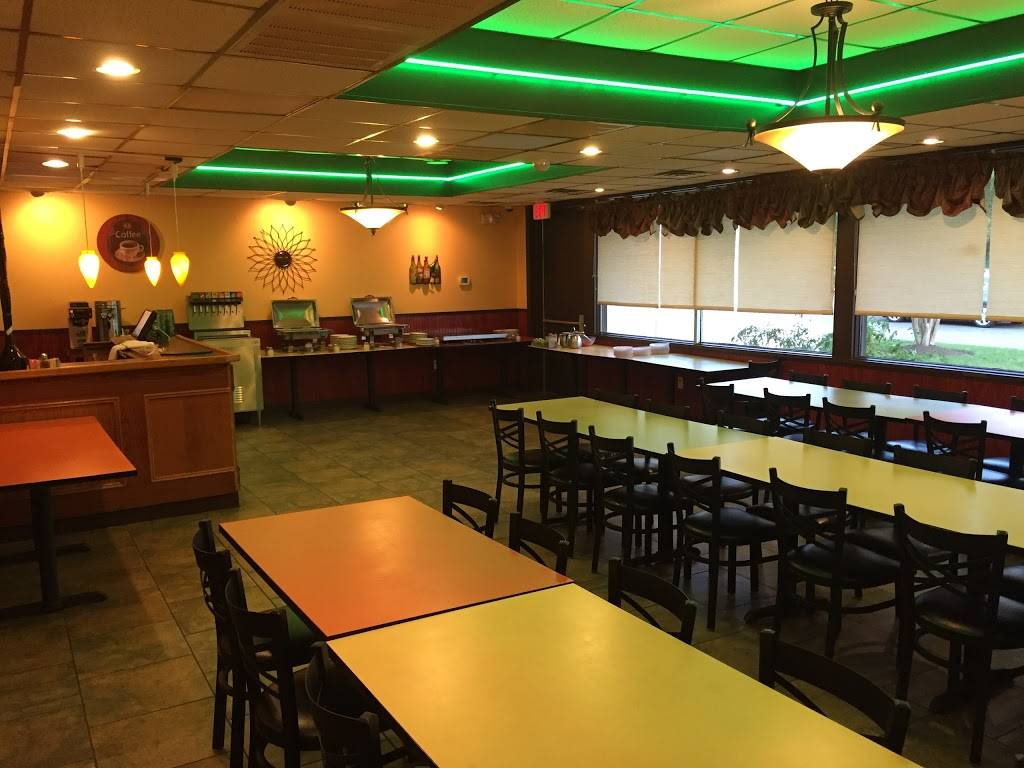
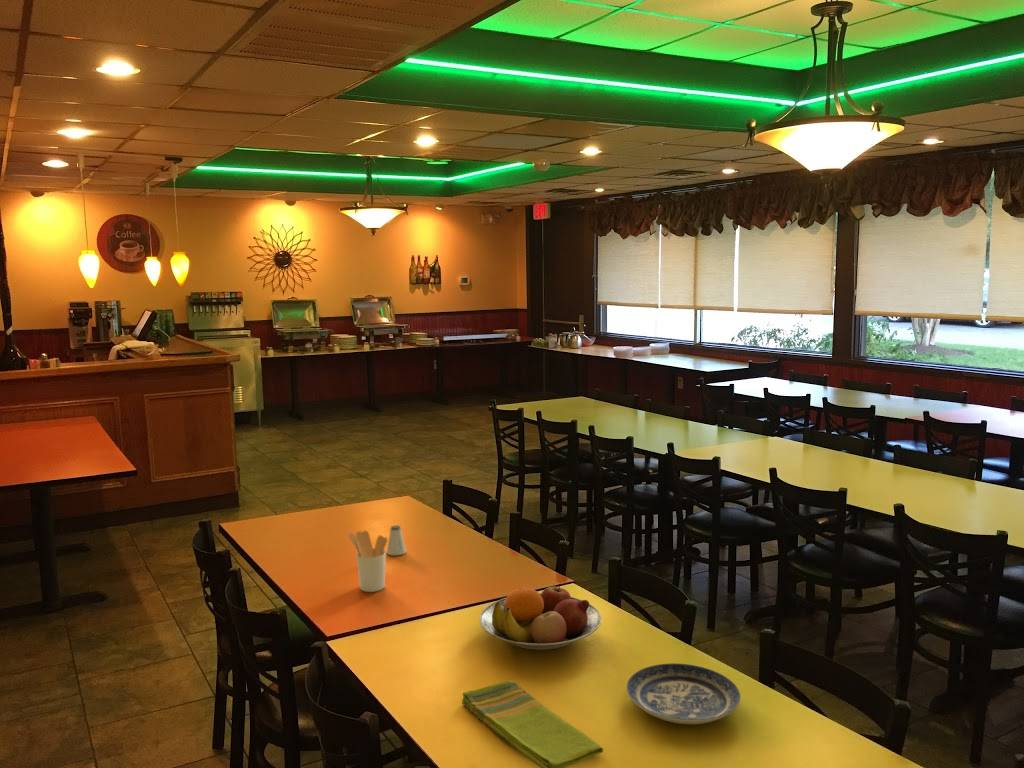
+ saltshaker [386,524,407,556]
+ dish towel [461,679,604,768]
+ plate [625,662,741,725]
+ utensil holder [347,530,389,593]
+ fruit bowl [479,583,602,651]
